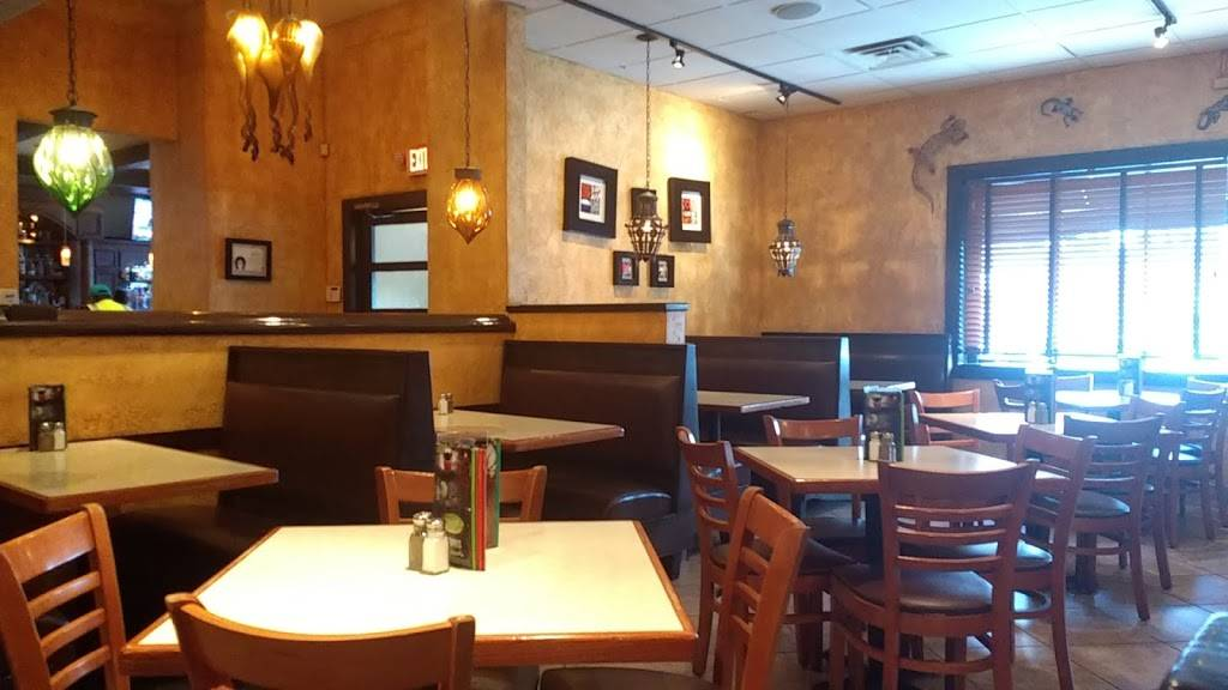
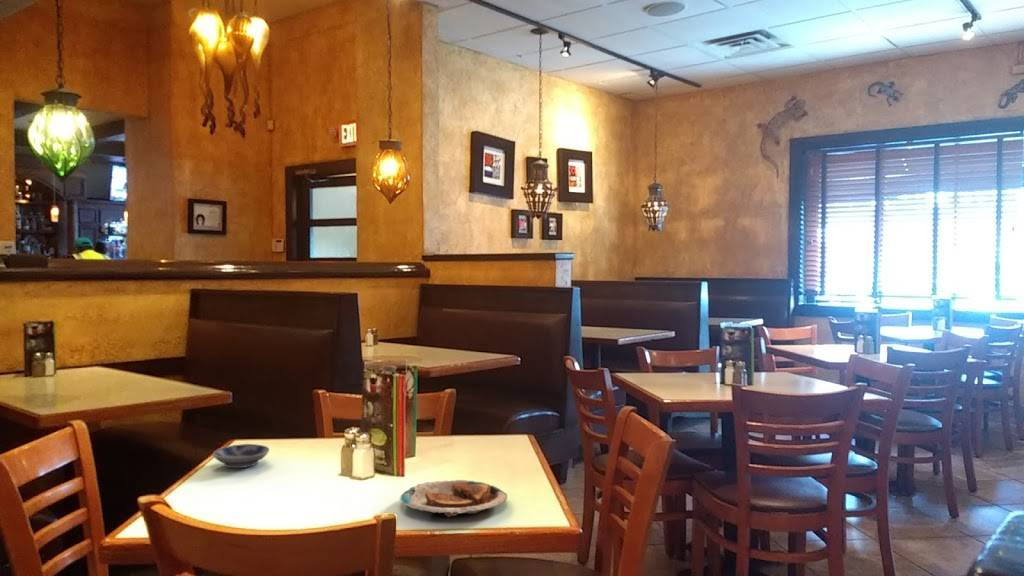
+ bowl [212,443,270,469]
+ plate [399,479,508,518]
